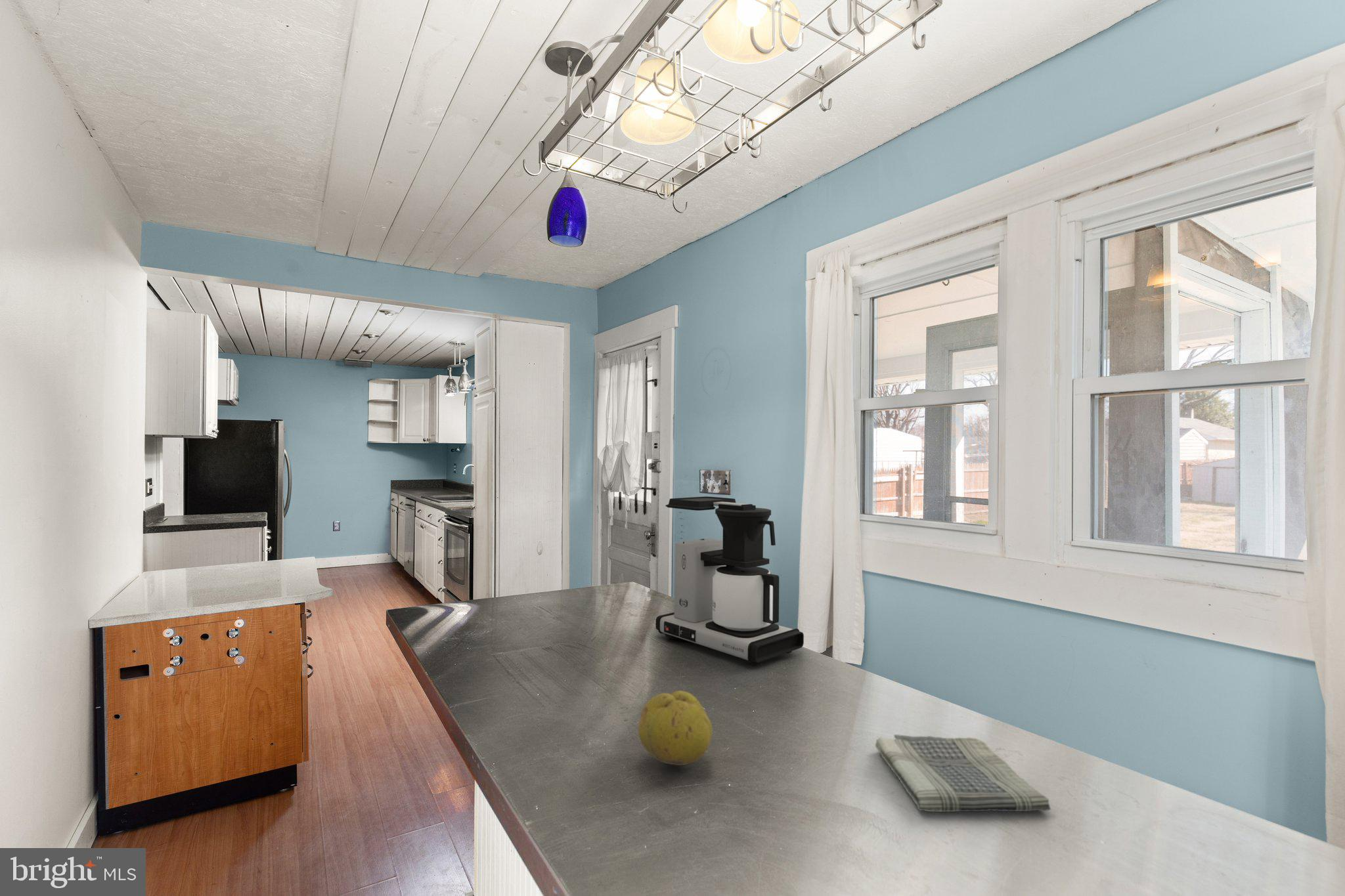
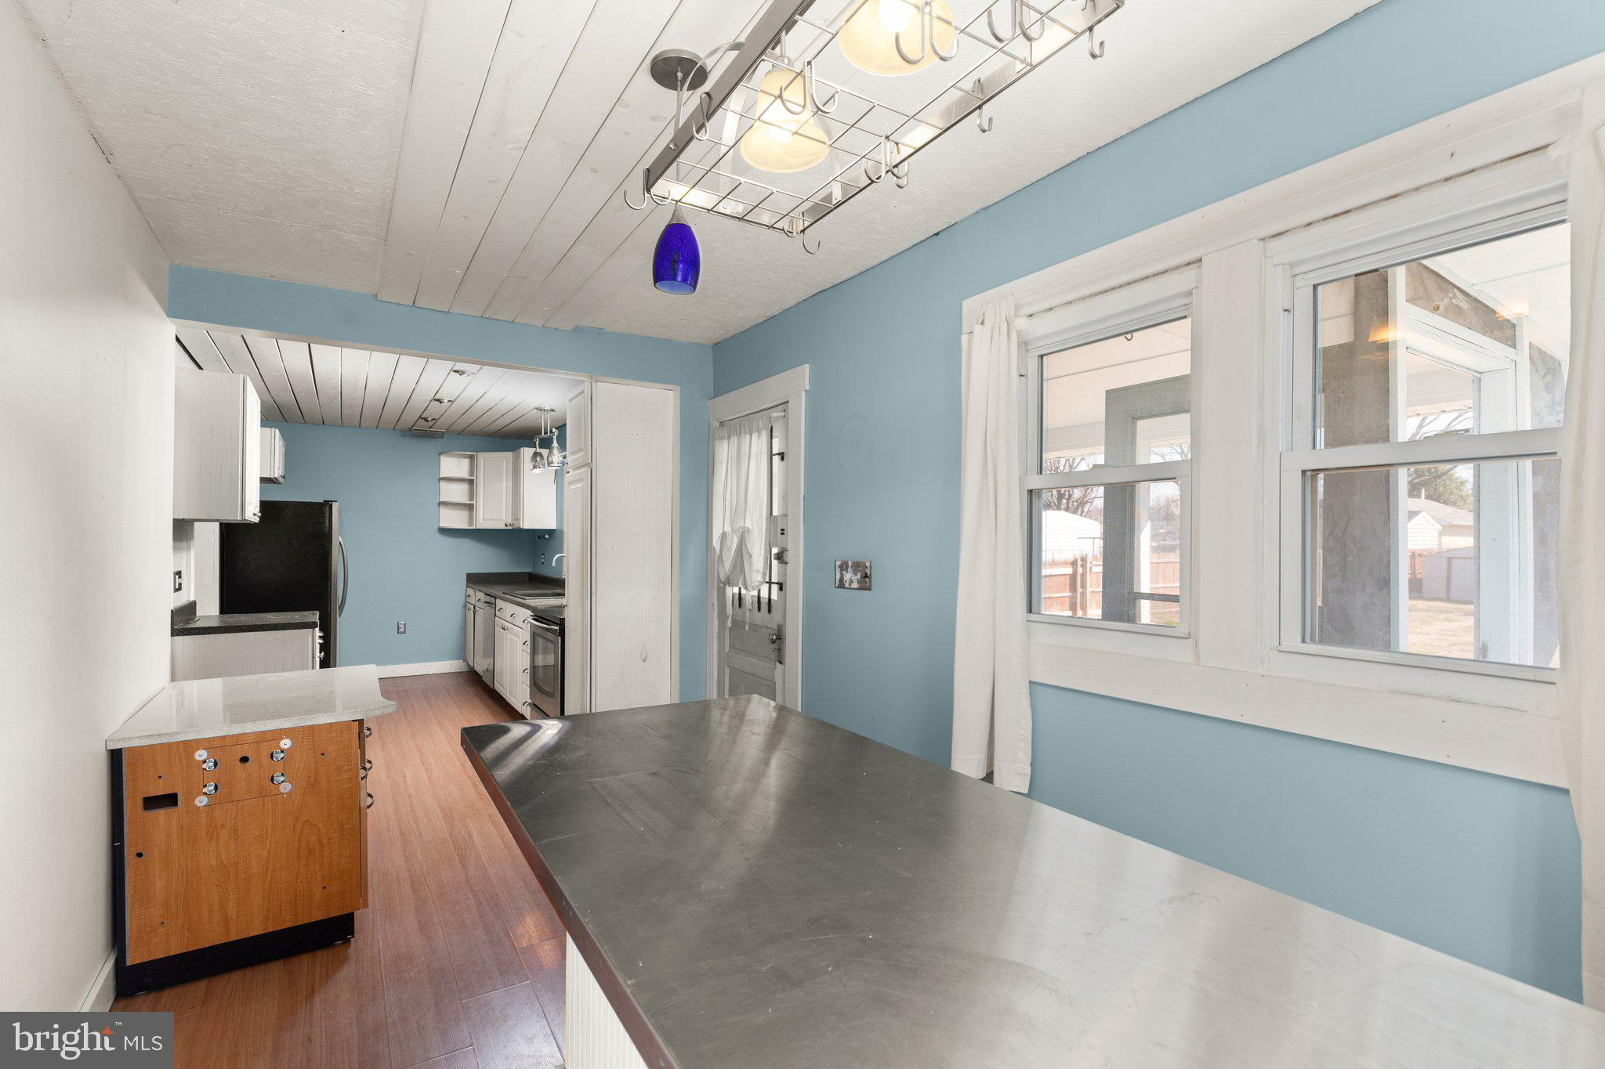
- dish towel [875,734,1051,813]
- coffee maker [655,496,805,666]
- fruit [638,690,713,766]
